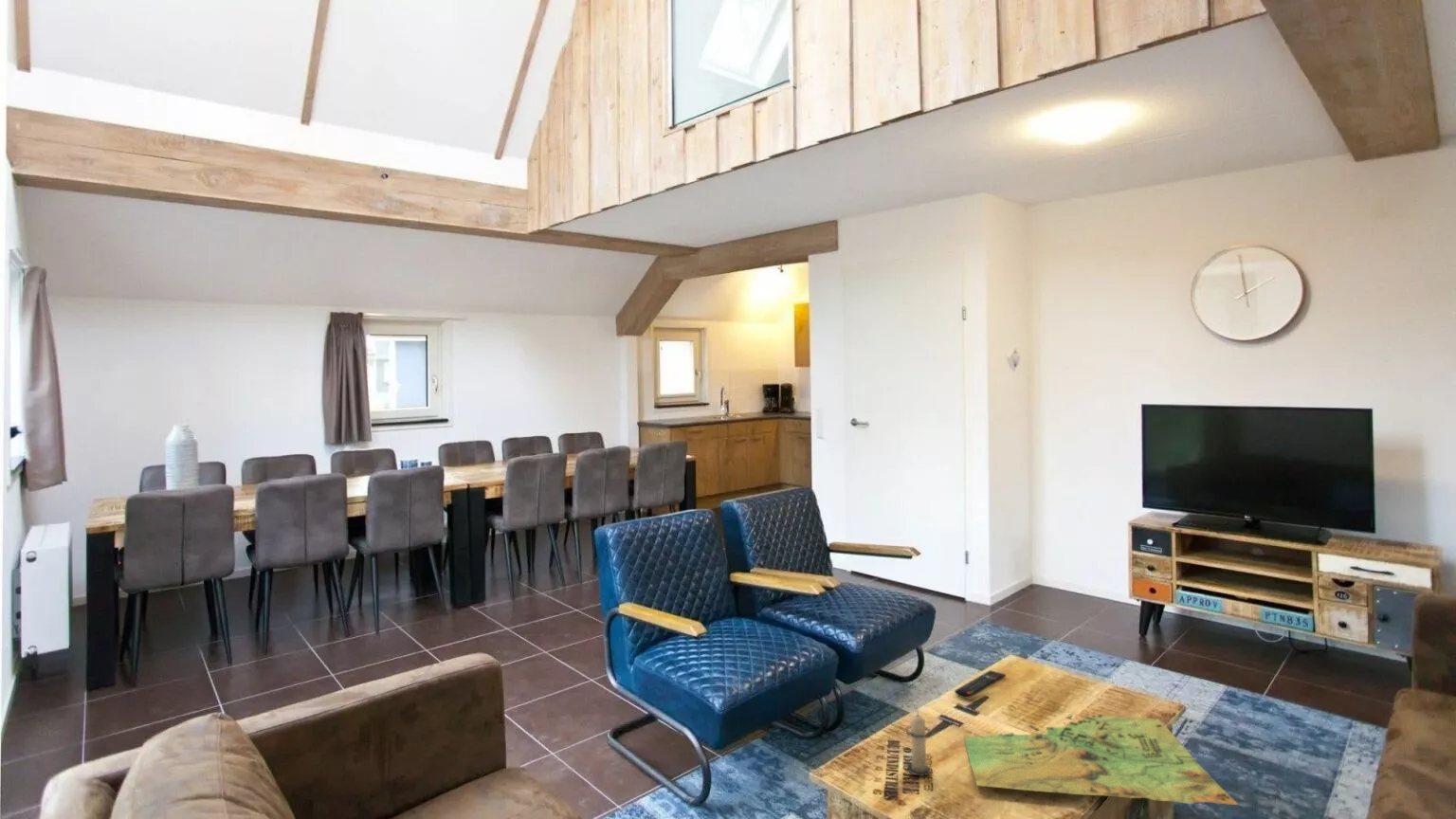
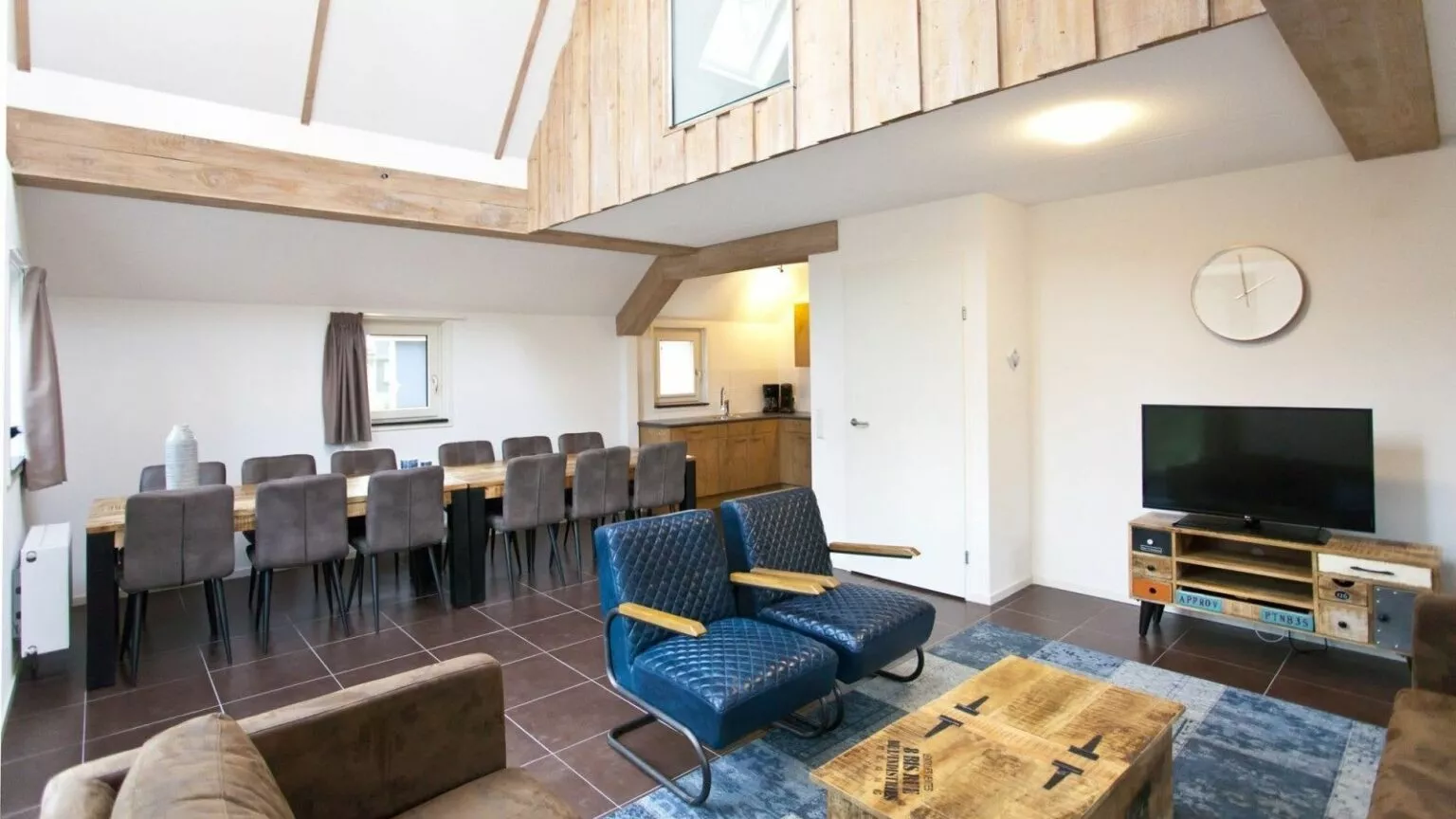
- board game [963,714,1239,806]
- candle [904,710,934,776]
- remote control [954,669,1007,700]
